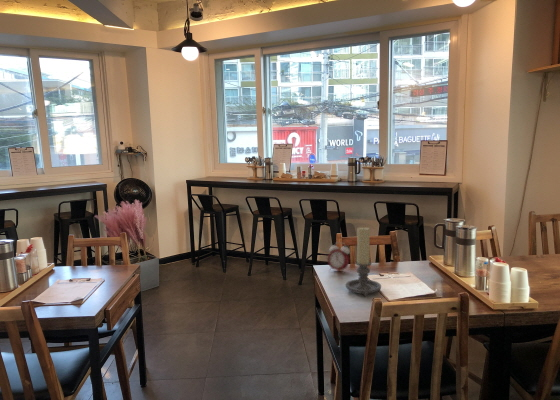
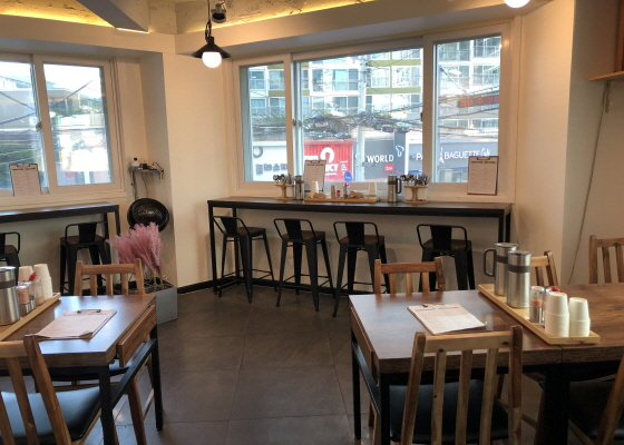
- alarm clock [327,241,351,273]
- candle holder [345,226,382,299]
